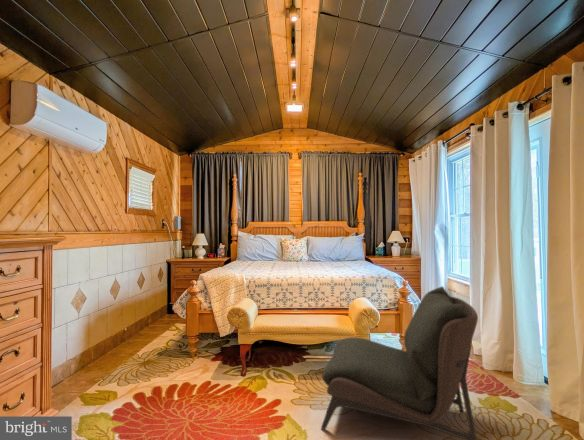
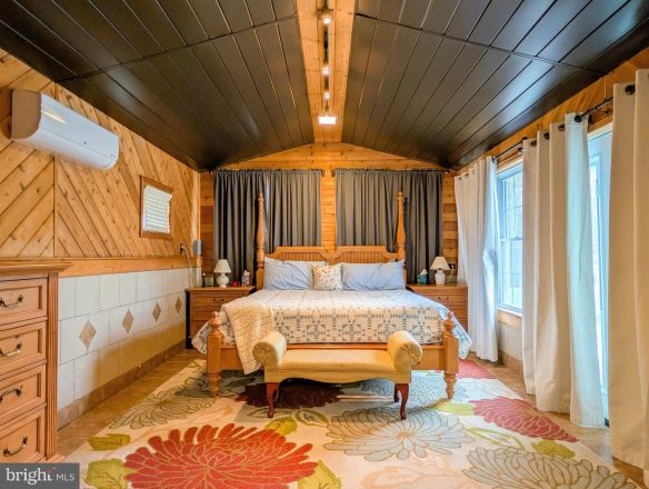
- armless chair [320,285,479,440]
